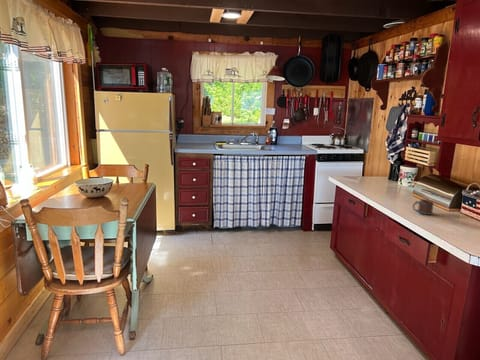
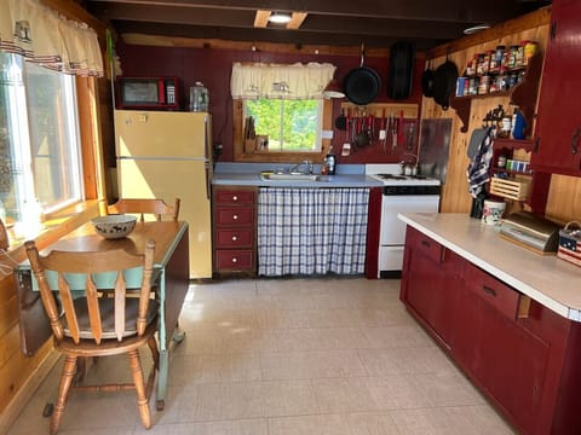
- mug [412,198,435,216]
